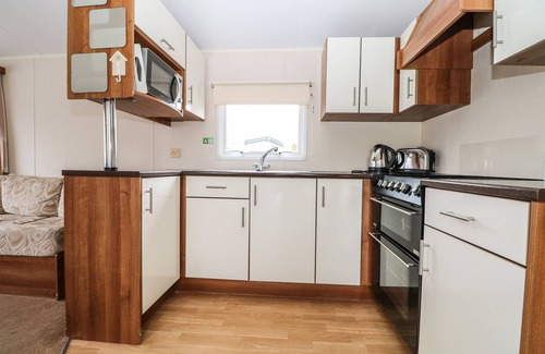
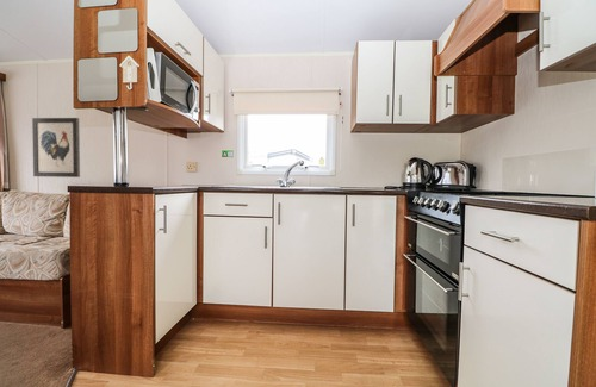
+ wall art [31,117,81,179]
